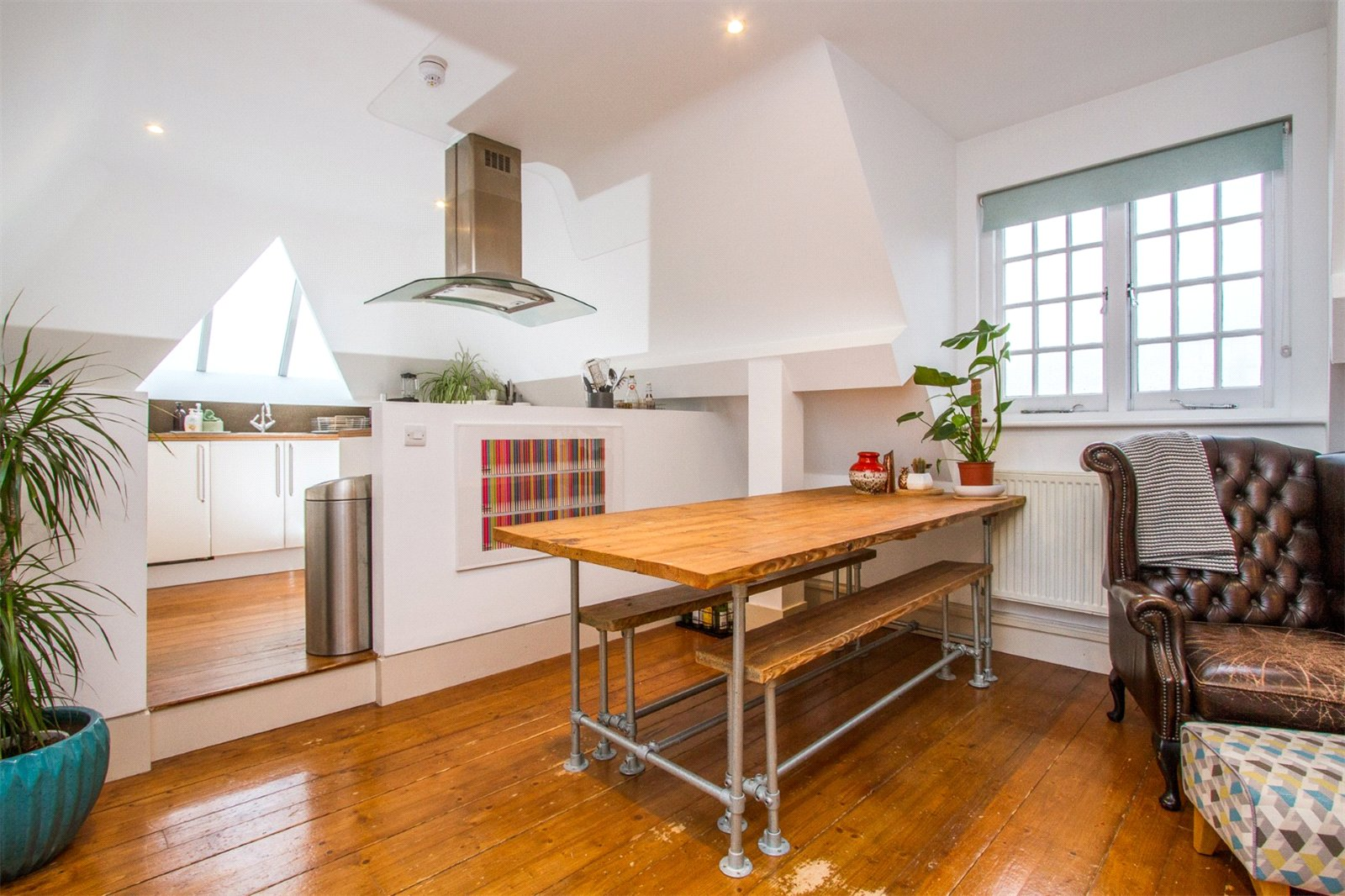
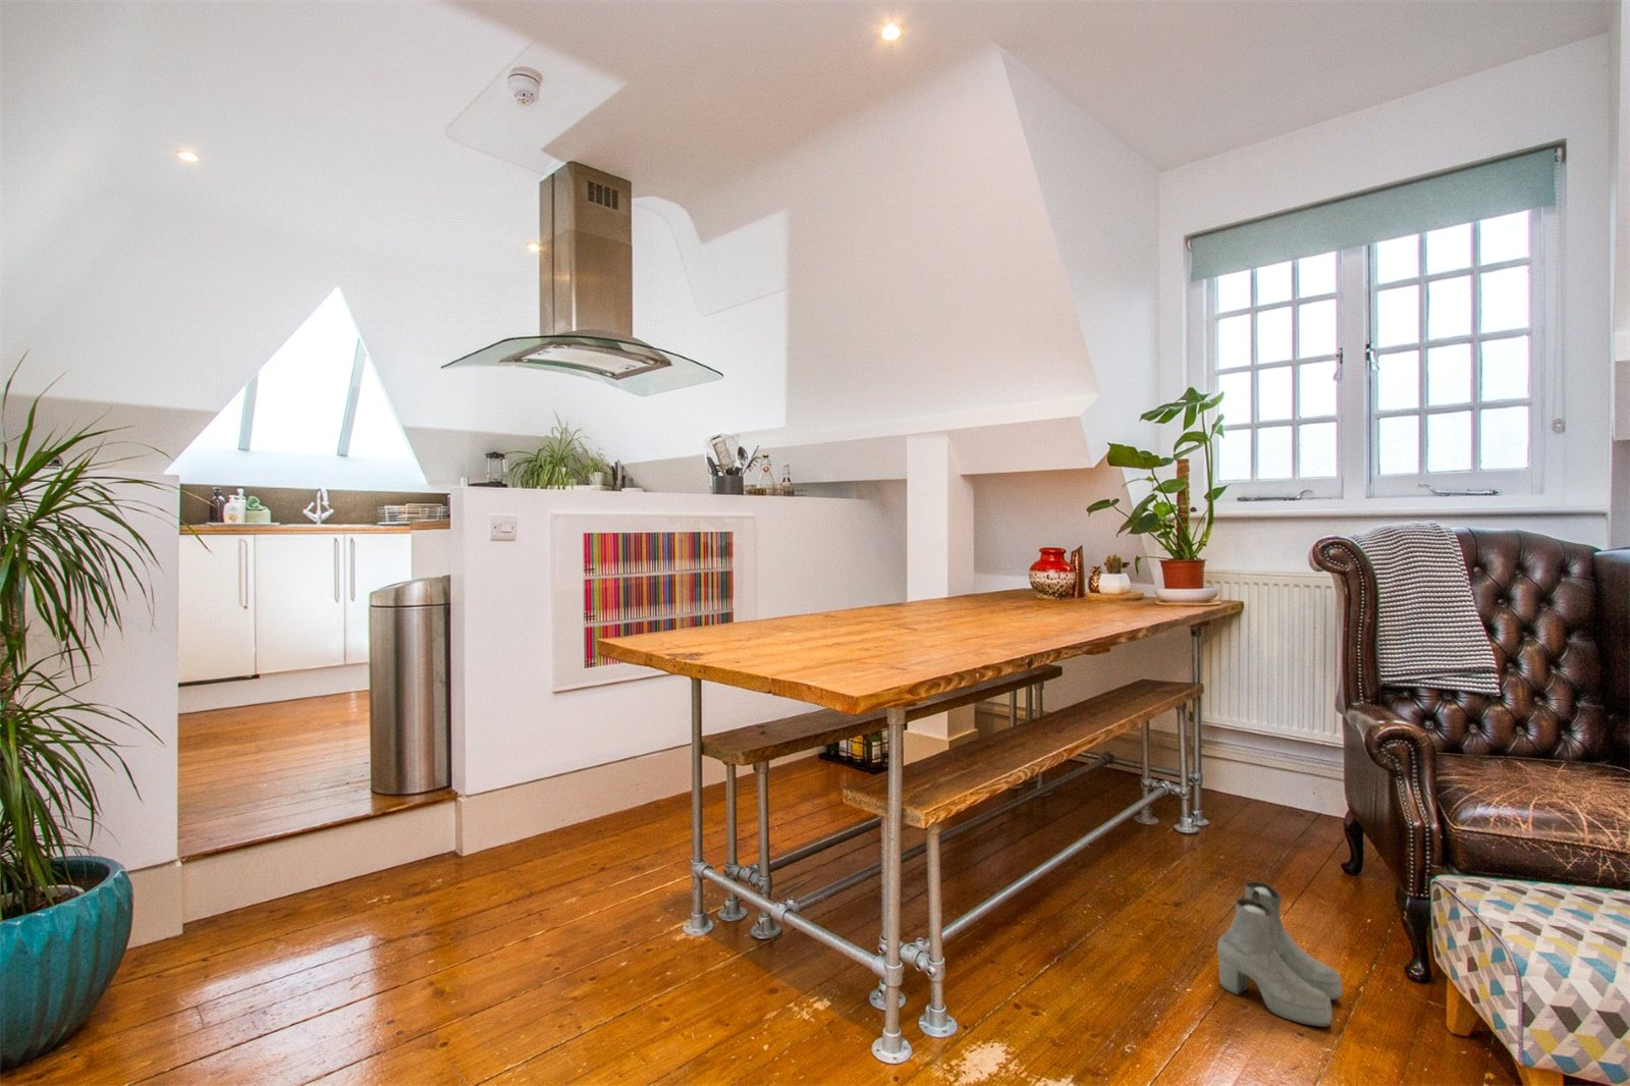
+ boots [1217,881,1344,1028]
